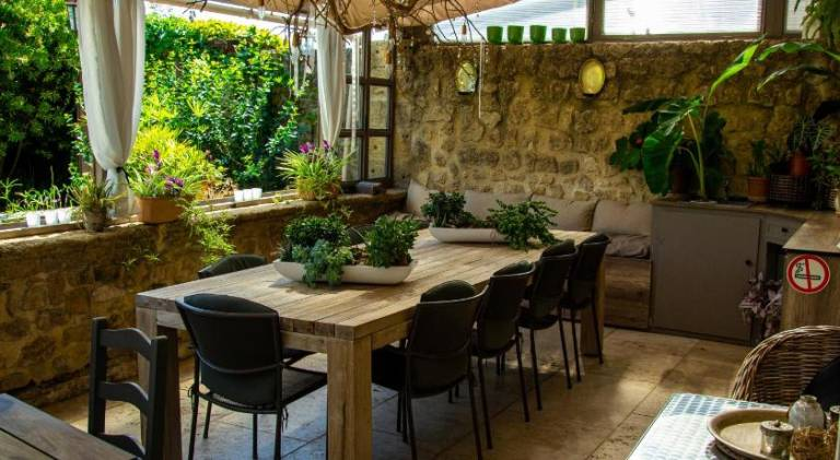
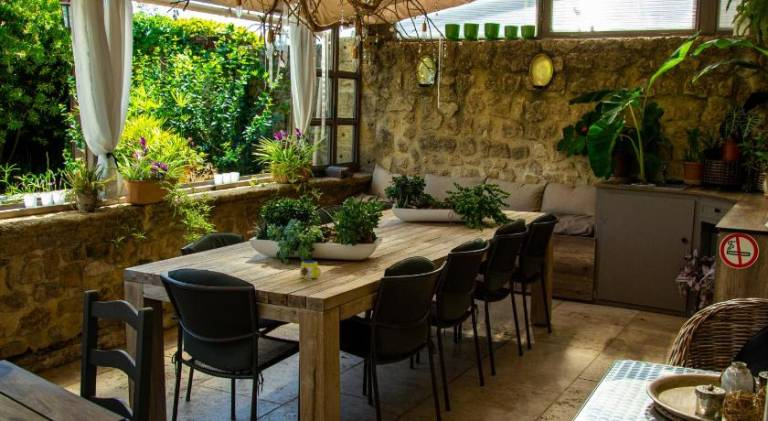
+ mug [299,260,322,281]
